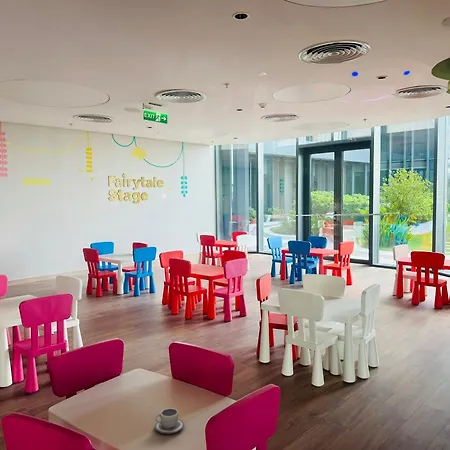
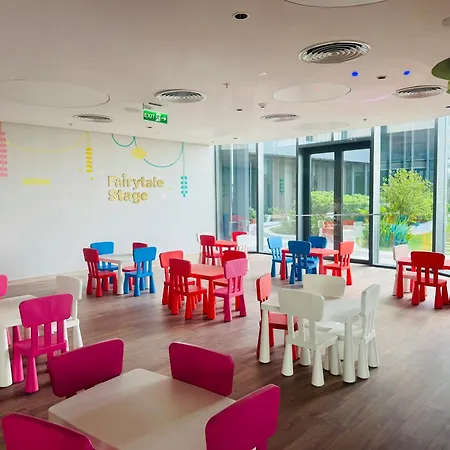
- cup [154,407,185,435]
